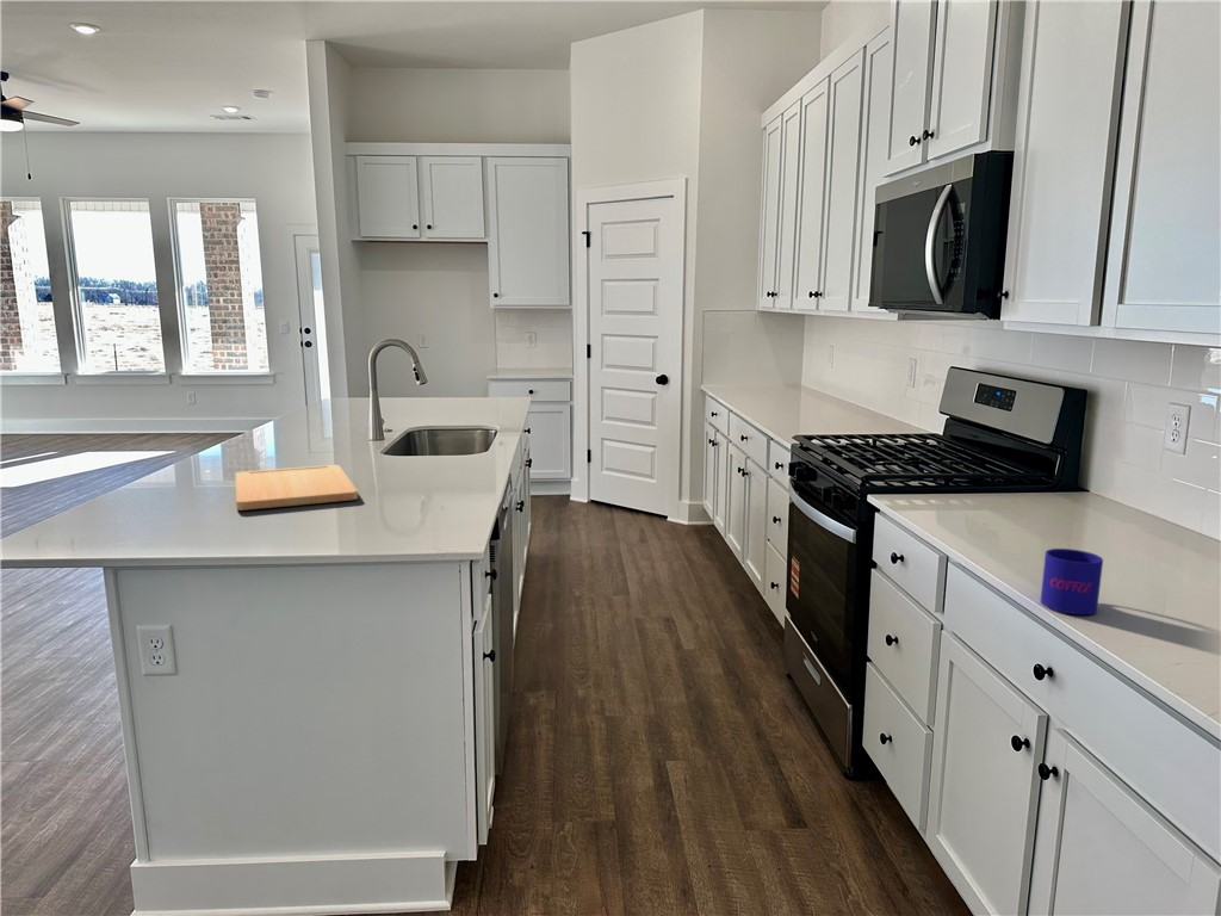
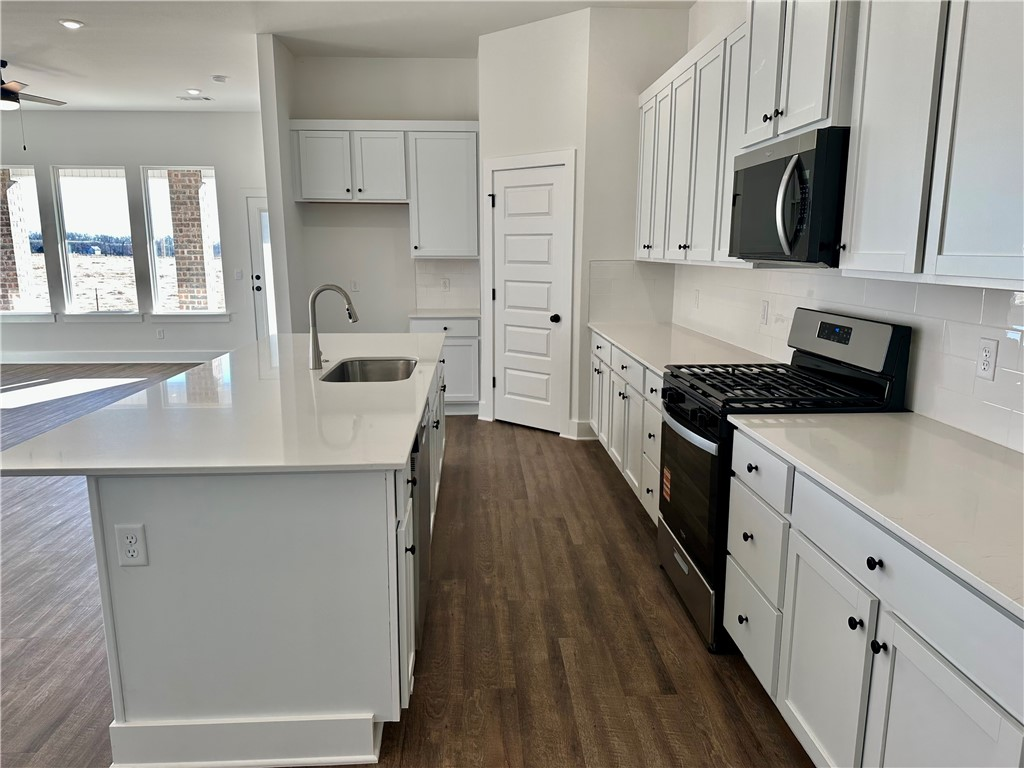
- mug [1040,547,1104,615]
- cutting board [235,464,359,512]
